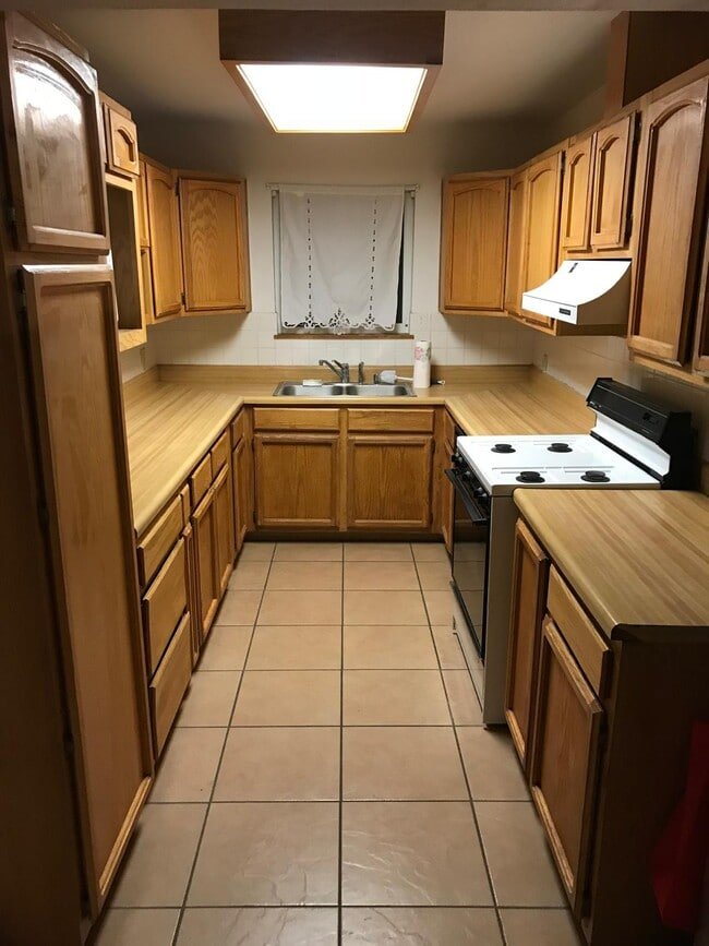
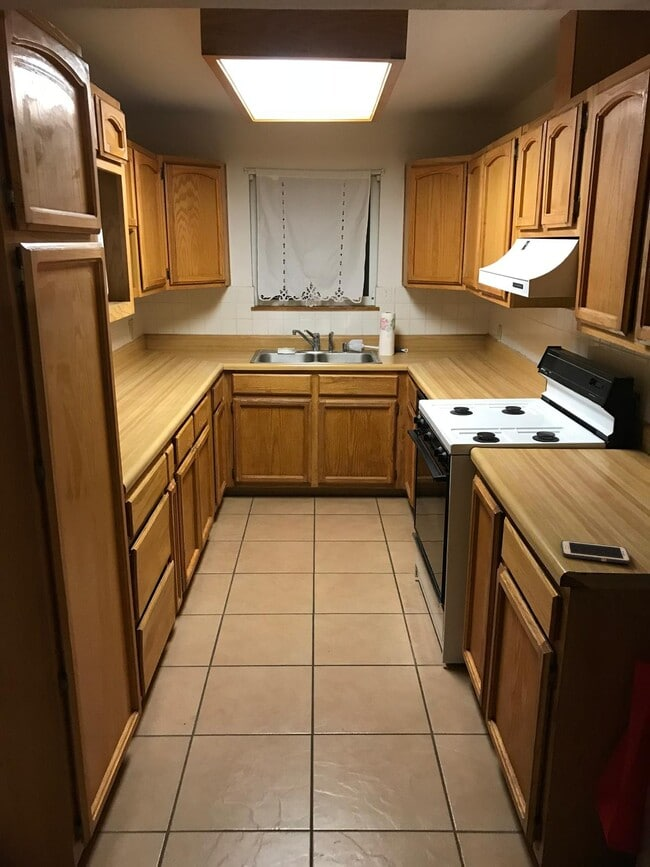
+ cell phone [560,539,632,565]
